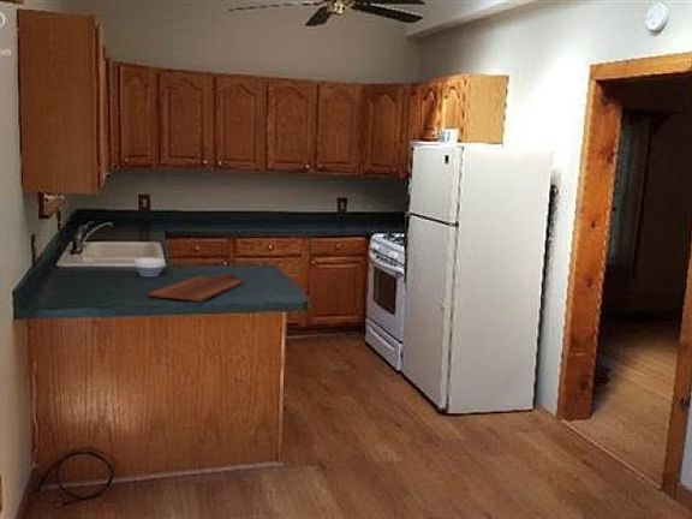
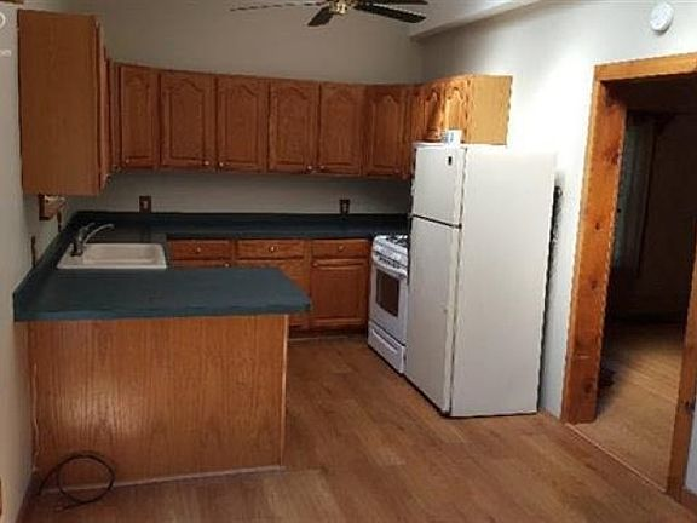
- bowl [133,257,166,279]
- cutting board [148,273,244,303]
